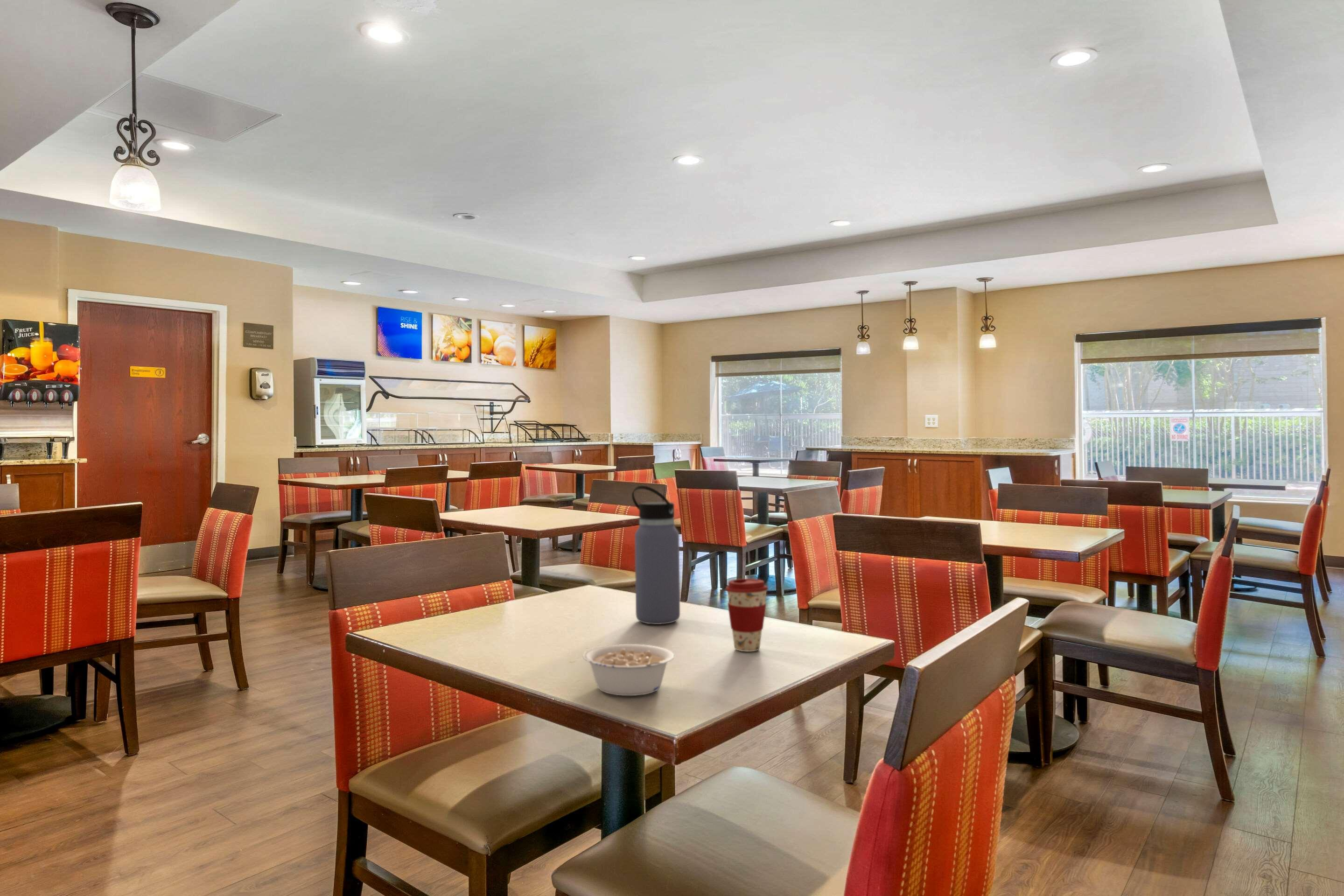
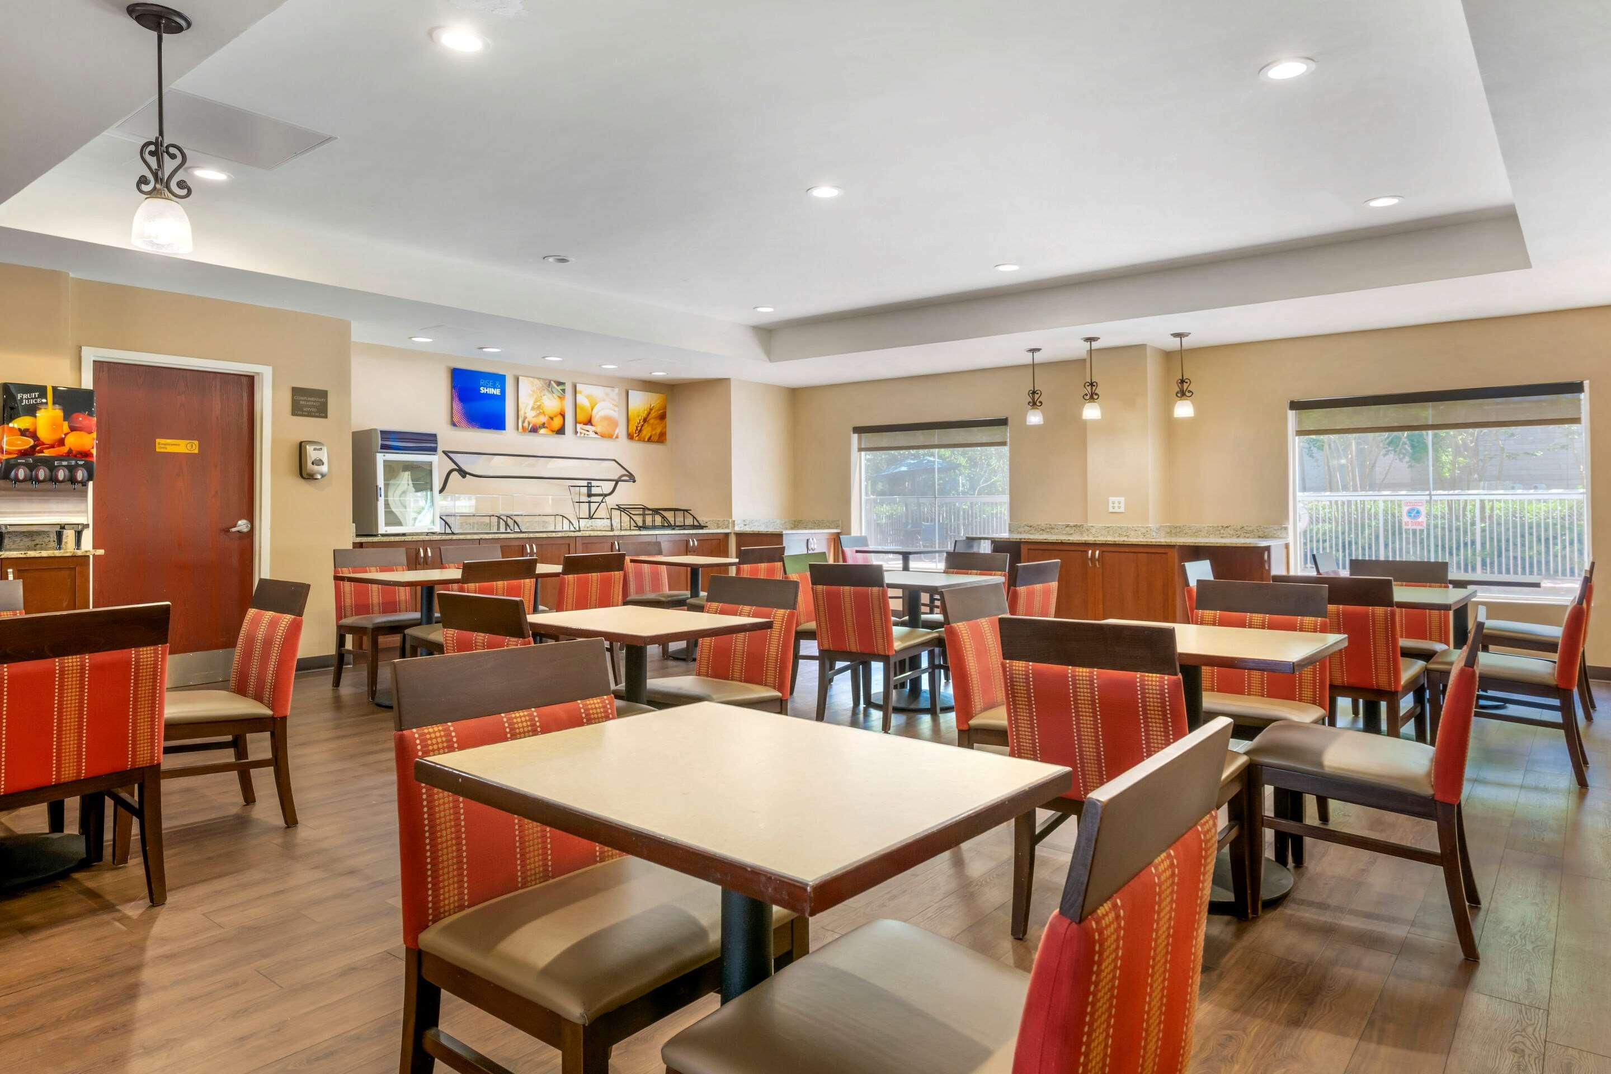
- legume [582,644,674,696]
- water bottle [631,485,680,625]
- coffee cup [725,578,769,652]
